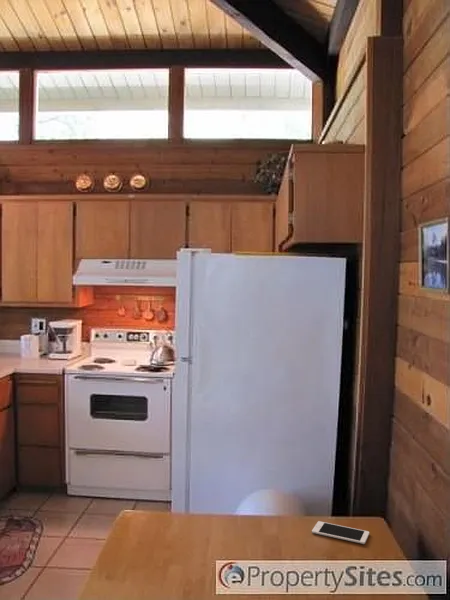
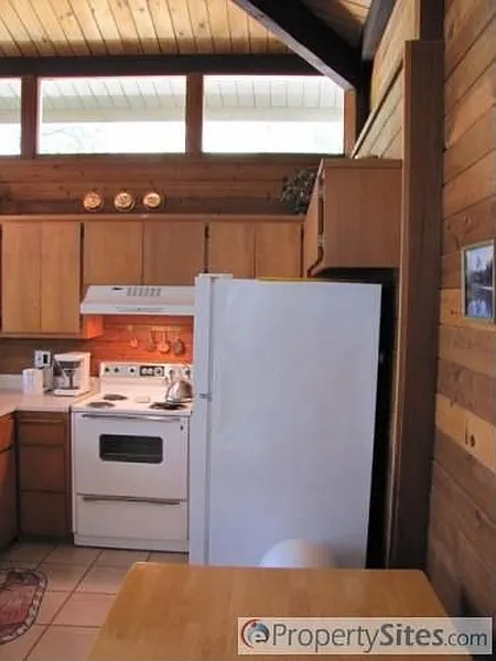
- cell phone [311,520,370,545]
